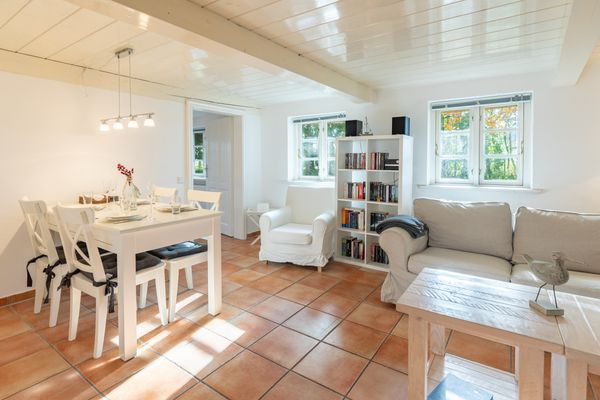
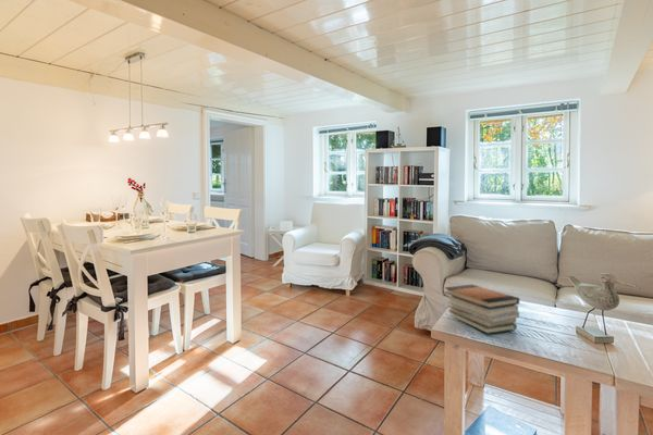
+ book stack [444,284,520,335]
